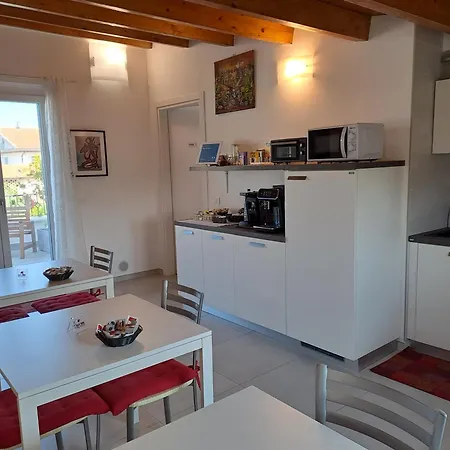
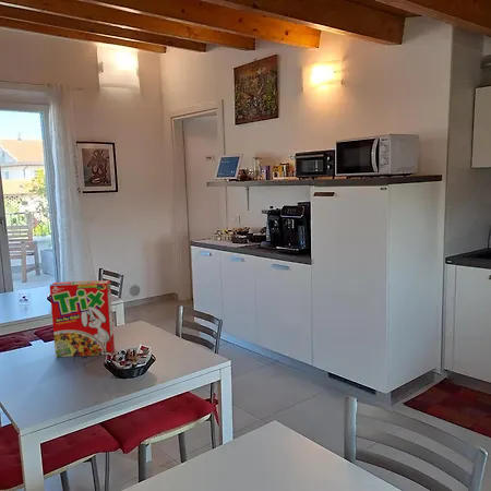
+ cereal box [49,279,116,358]
